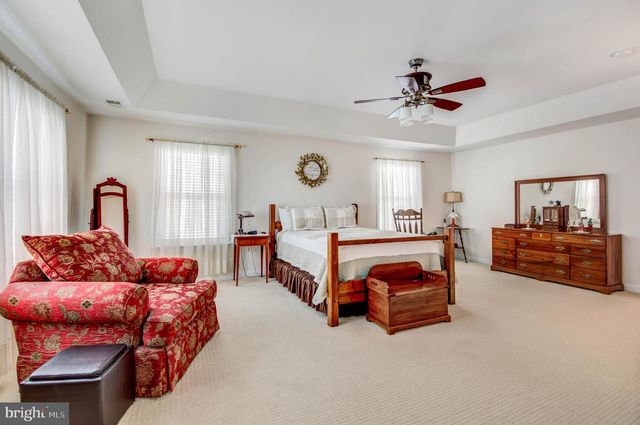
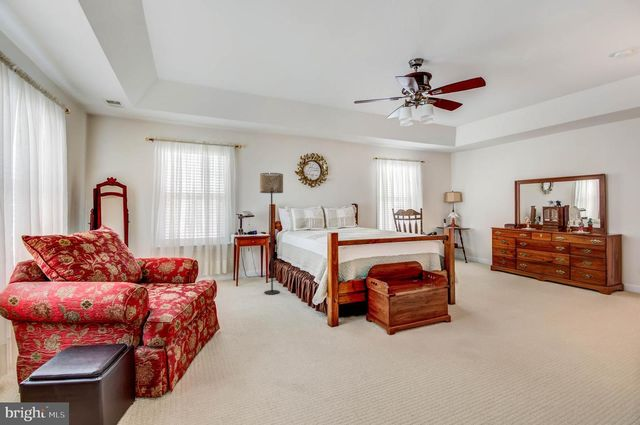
+ floor lamp [259,172,284,295]
